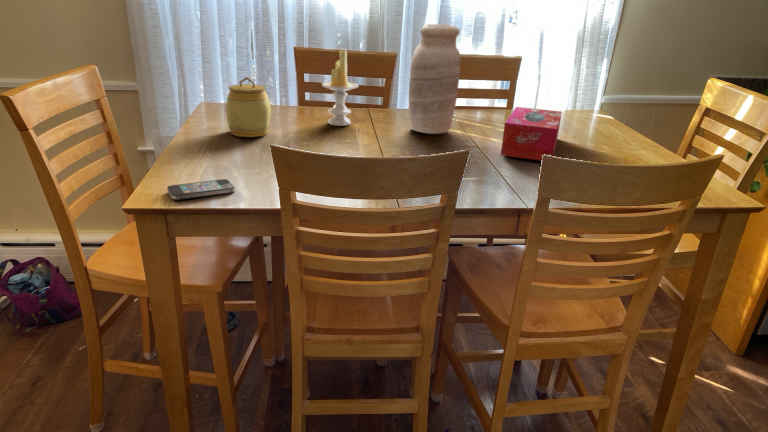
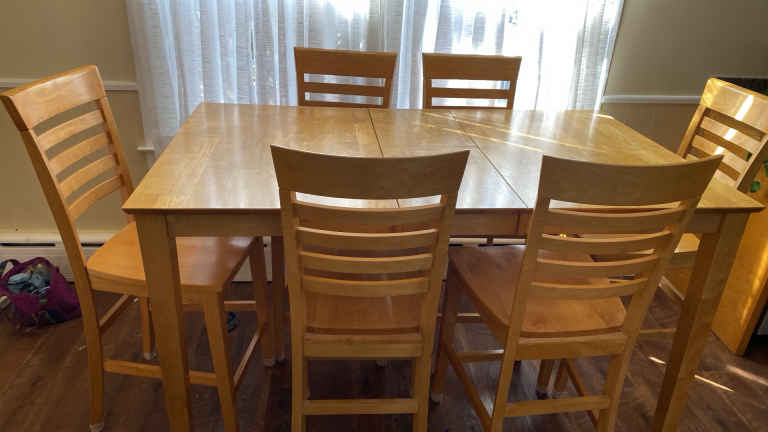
- smartphone [166,178,236,201]
- jar [225,76,272,138]
- candle [321,49,359,127]
- tissue box [500,106,563,161]
- vase [407,23,461,135]
